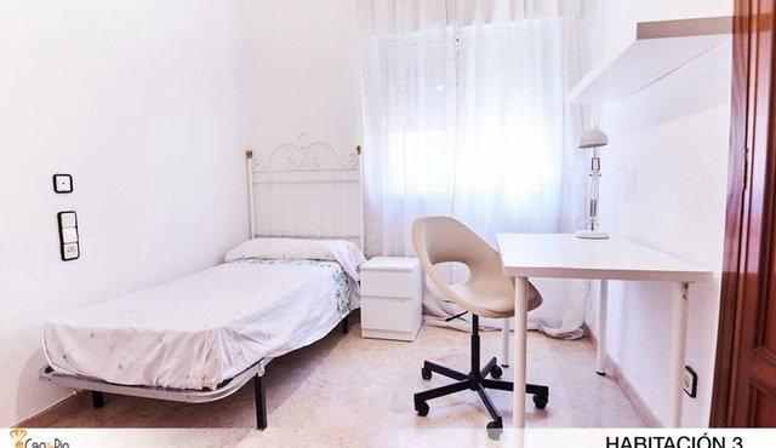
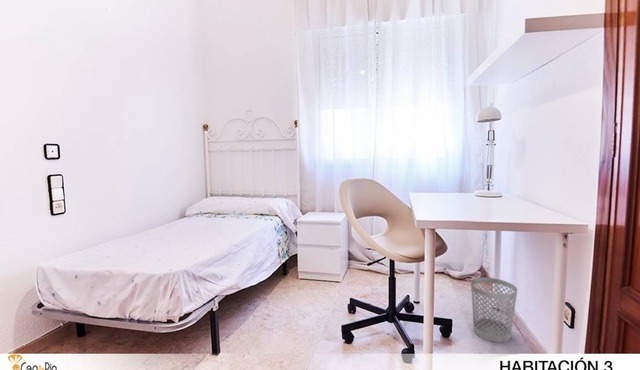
+ wastebasket [470,277,518,344]
